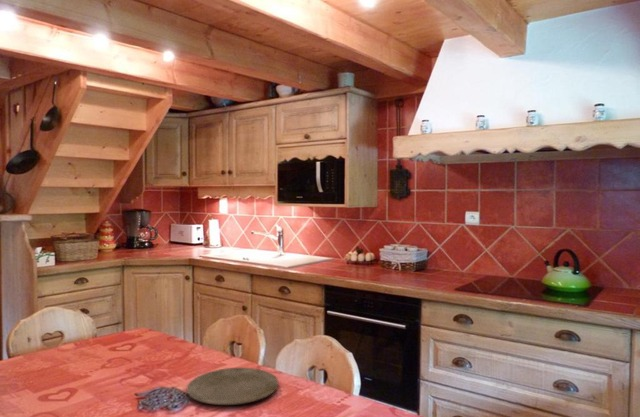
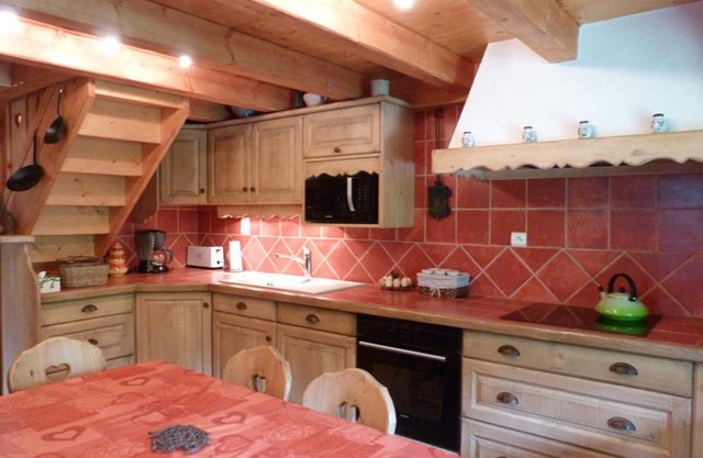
- plate [186,367,279,406]
